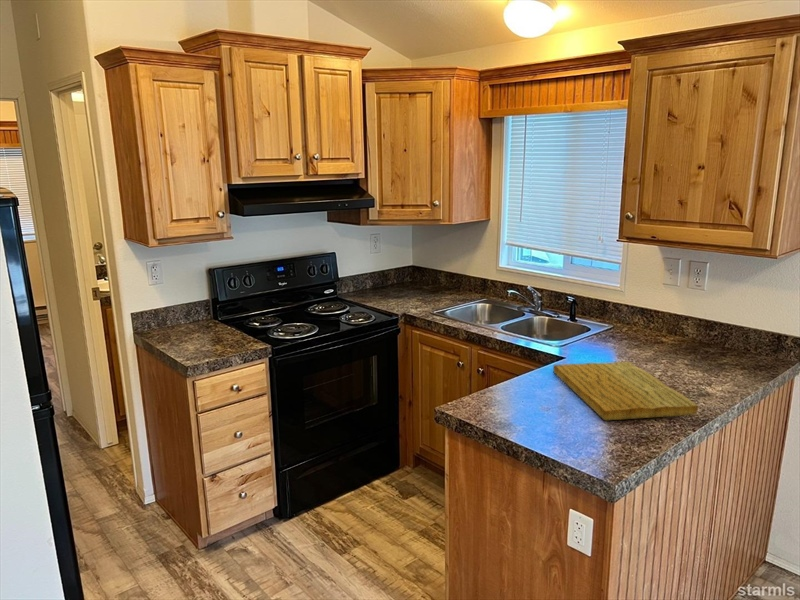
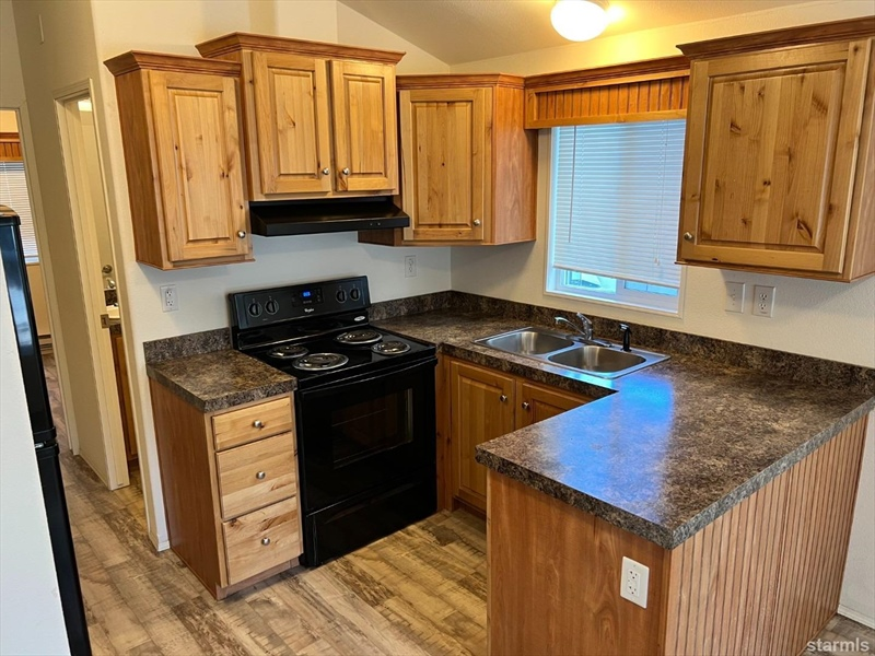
- cutting board [552,361,699,421]
